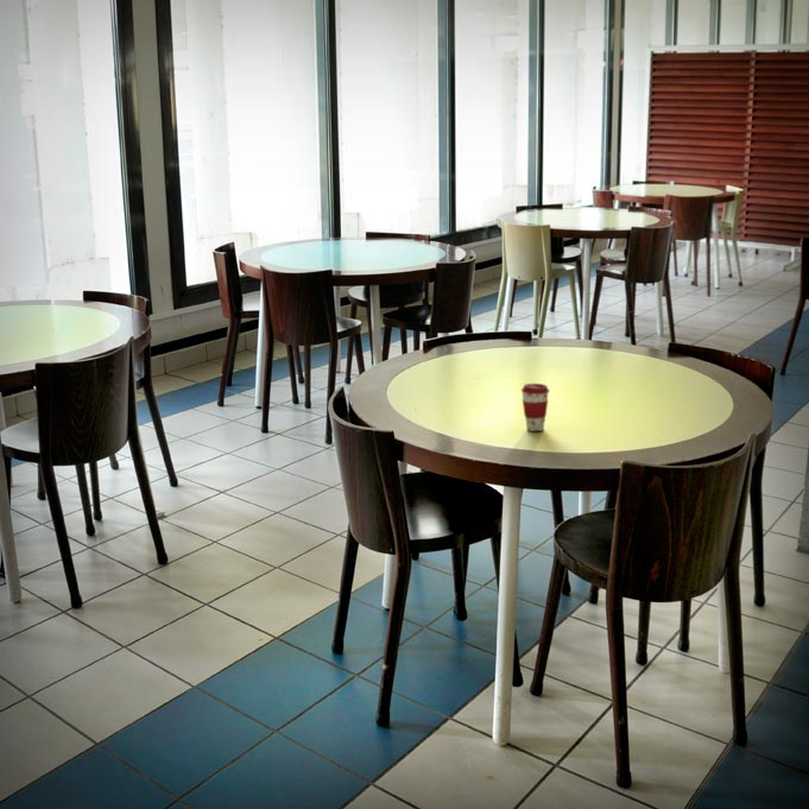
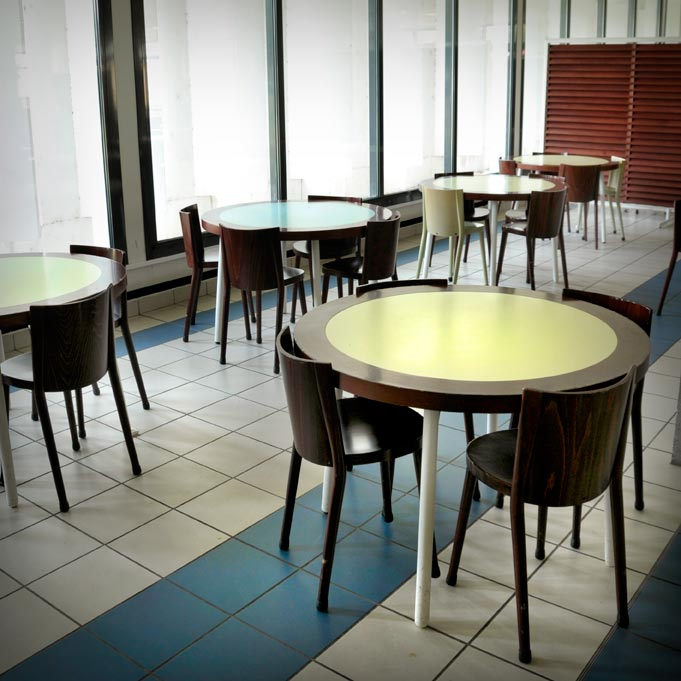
- coffee cup [520,383,550,432]
